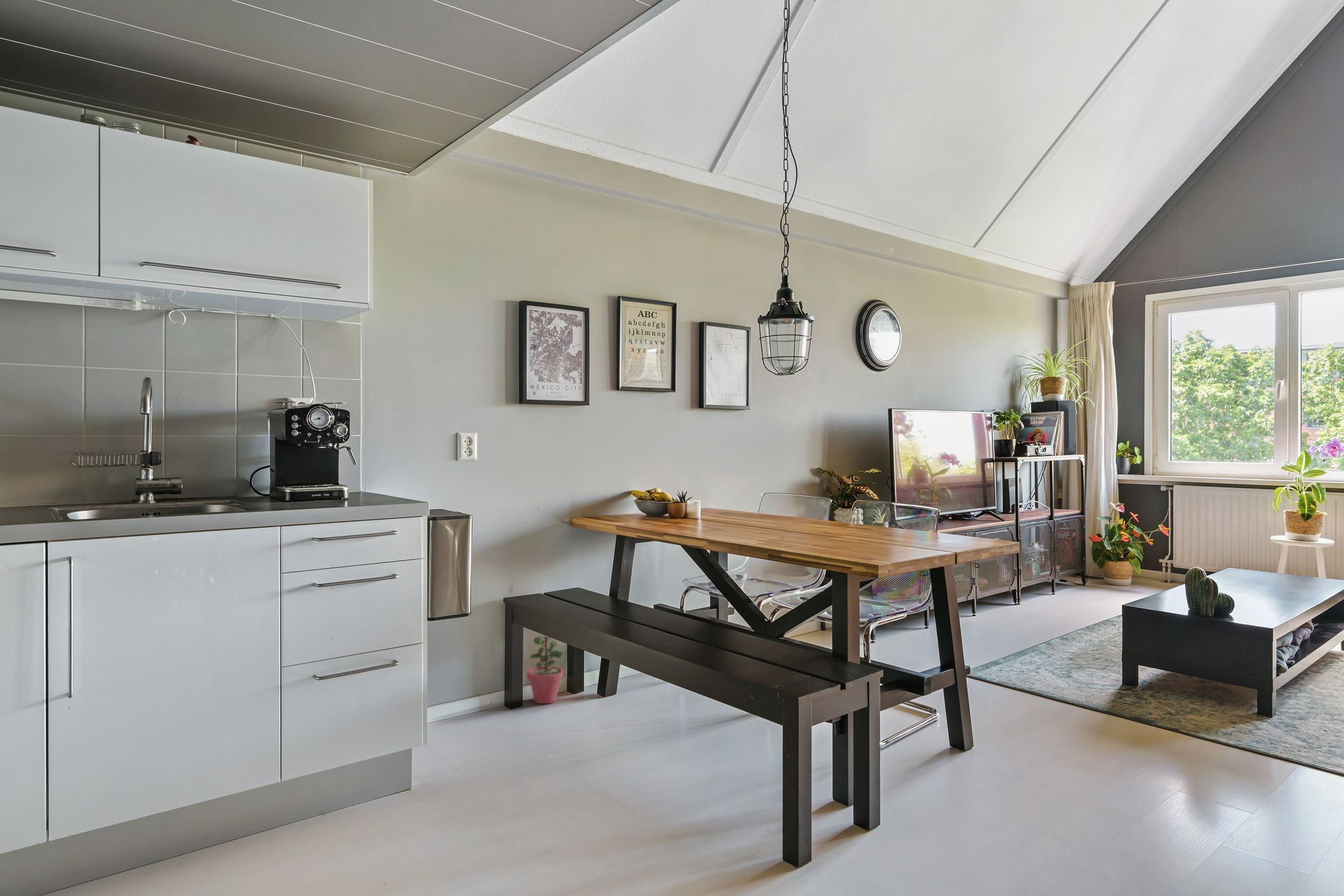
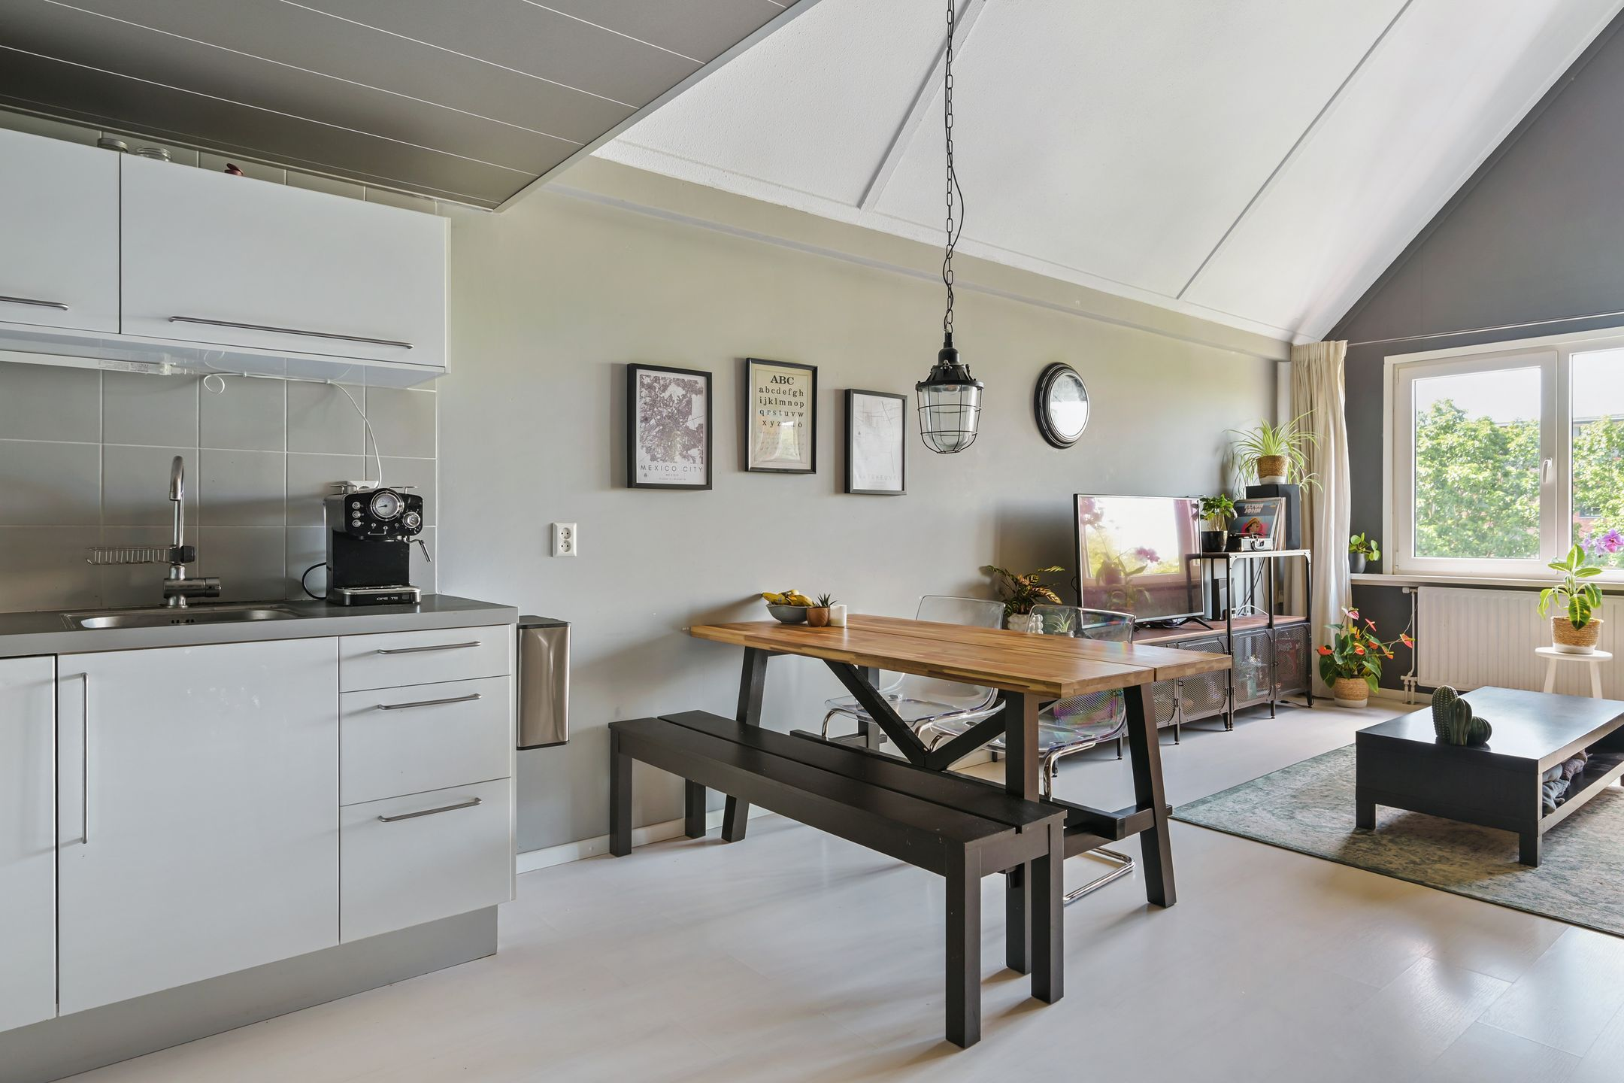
- potted plant [526,634,564,704]
